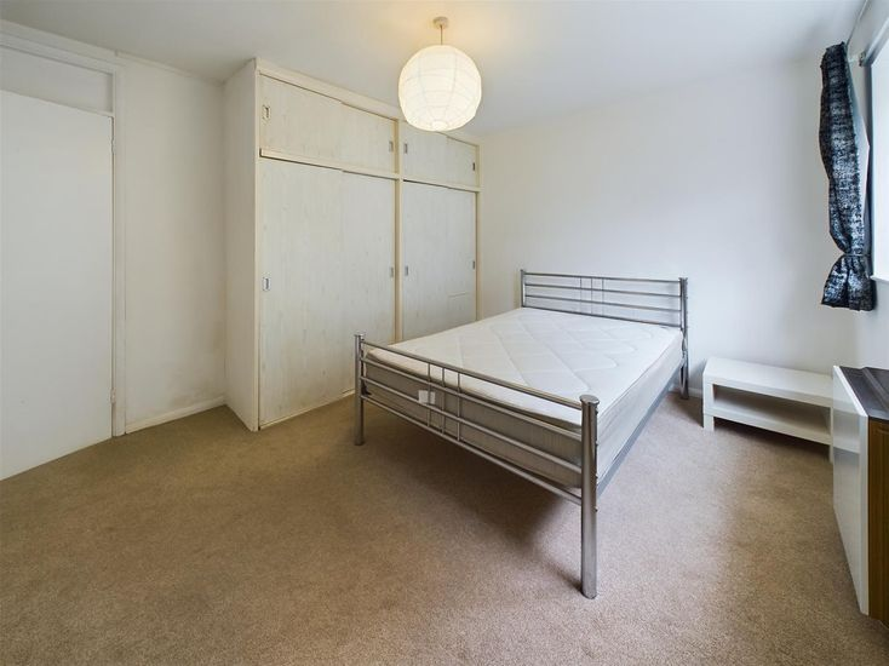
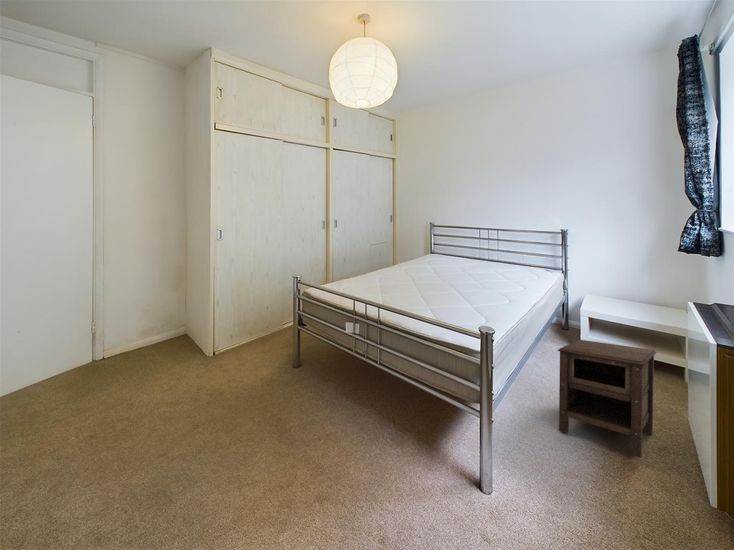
+ nightstand [557,339,657,459]
